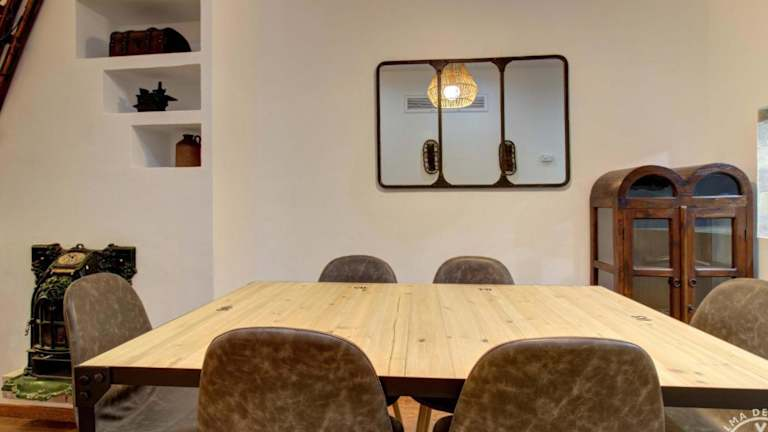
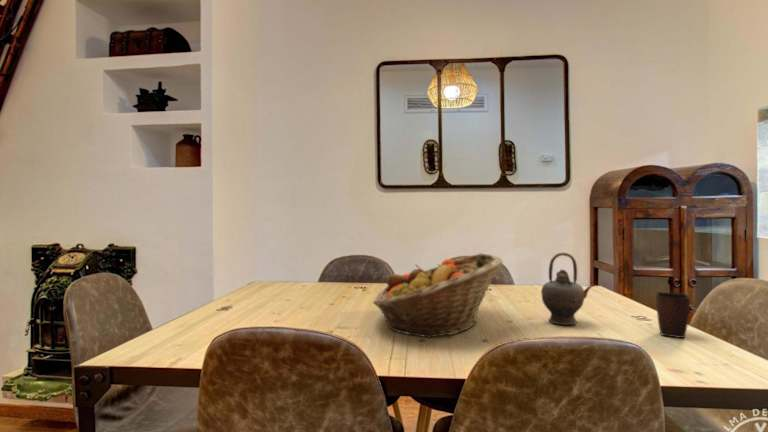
+ mug [655,291,691,339]
+ fruit basket [372,252,504,339]
+ teapot [540,252,596,326]
